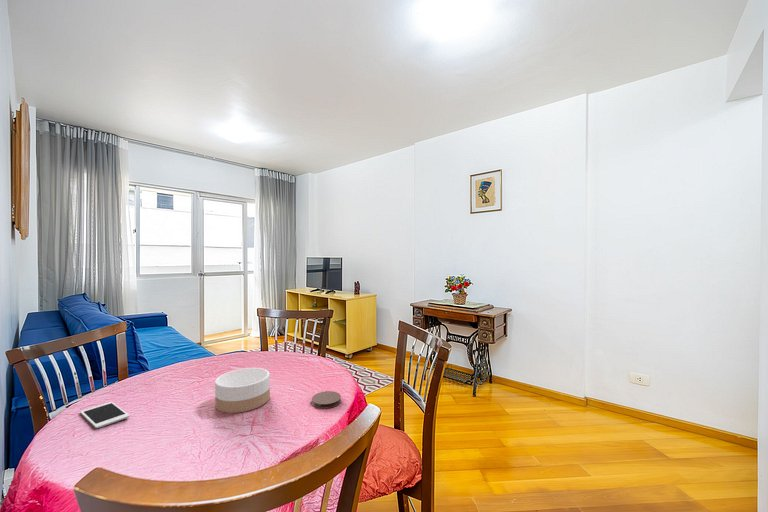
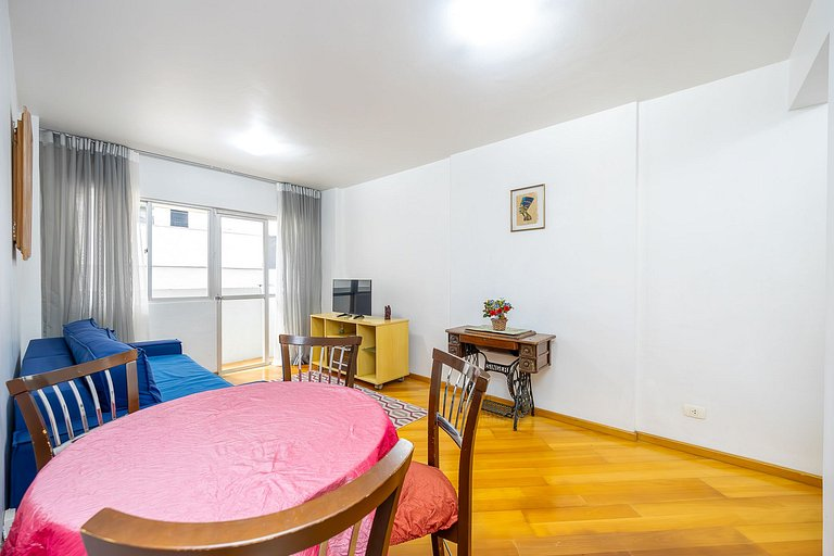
- bowl [214,367,271,414]
- coaster [311,390,342,409]
- cell phone [79,401,130,429]
